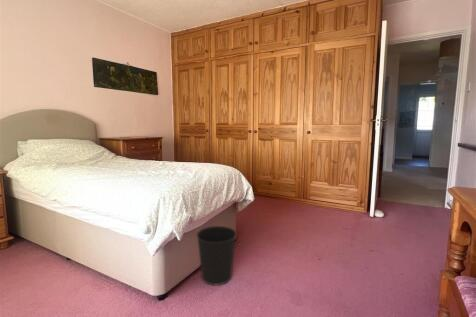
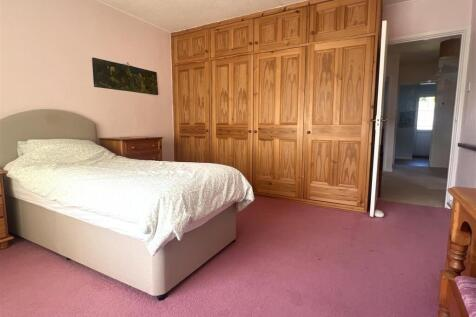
- wastebasket [195,225,237,286]
